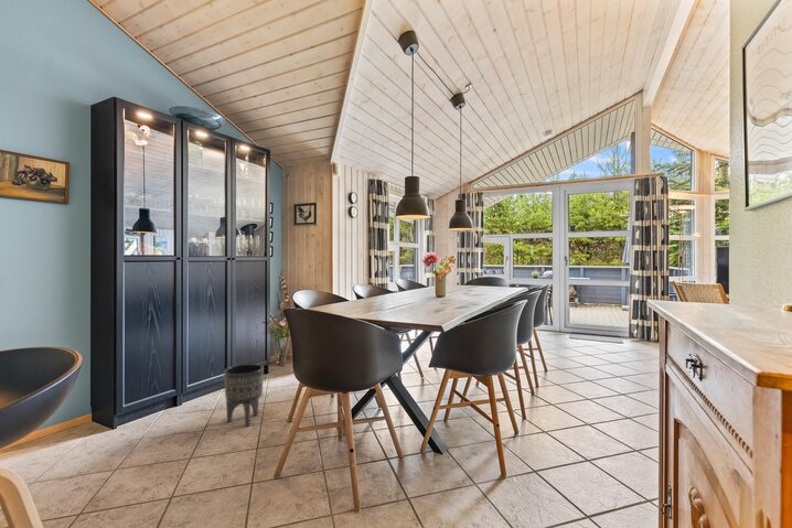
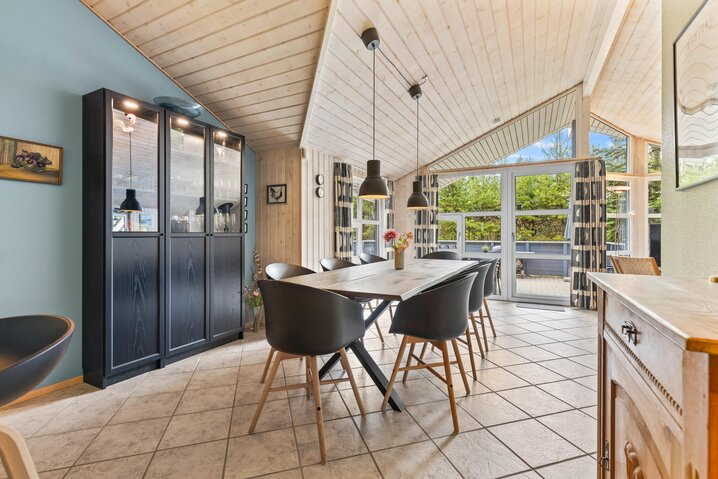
- planter [223,363,265,428]
